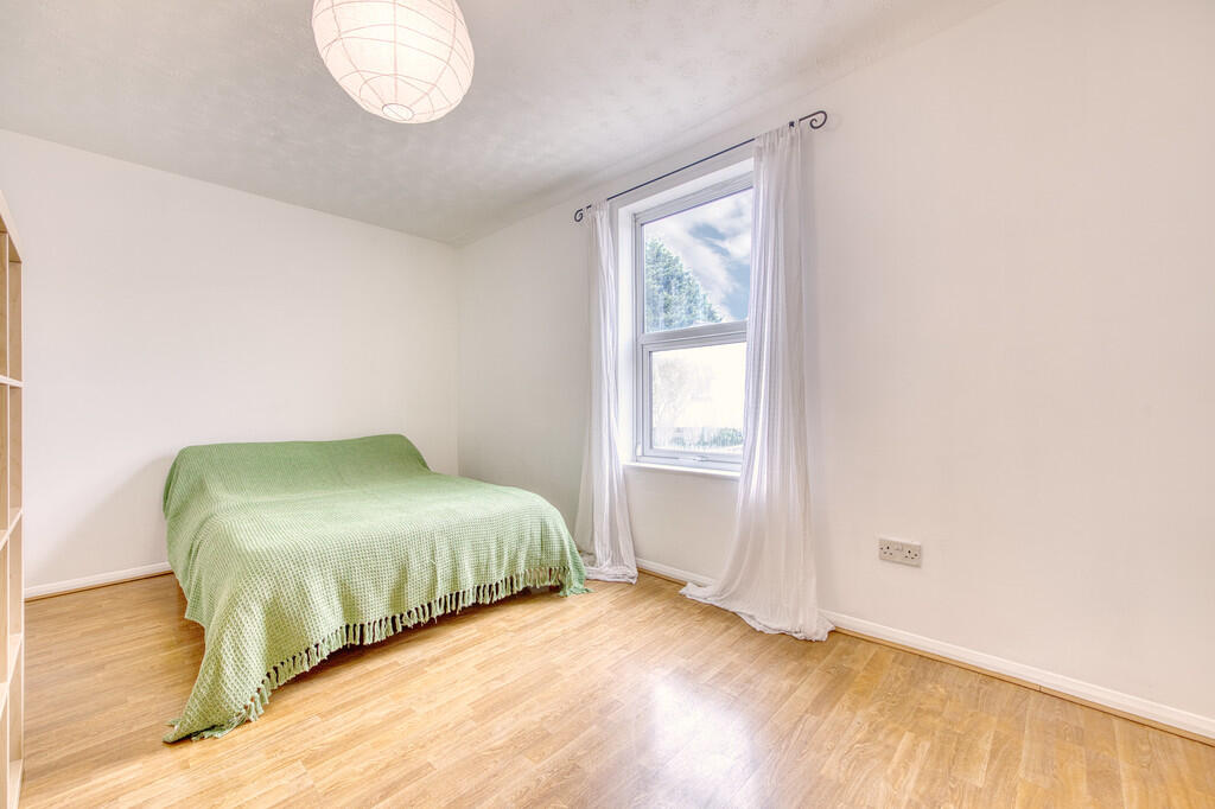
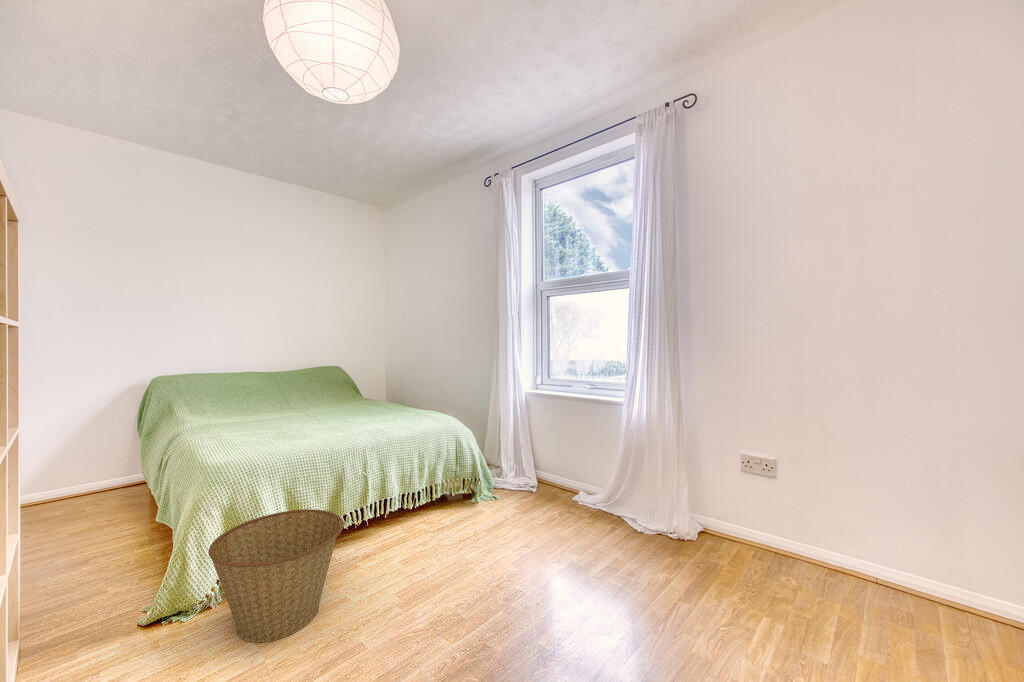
+ basket [208,508,345,643]
